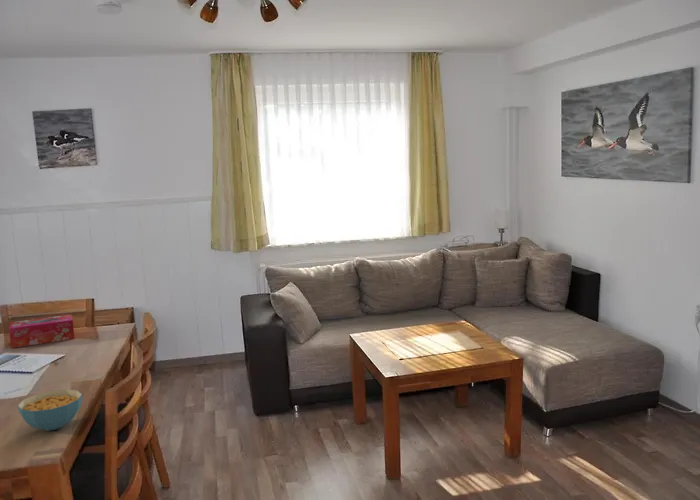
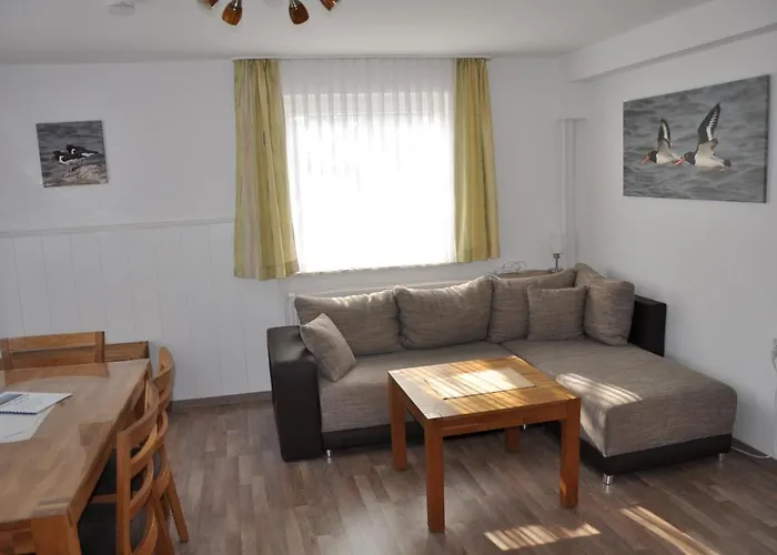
- tissue box [8,313,76,349]
- cereal bowl [17,388,83,432]
